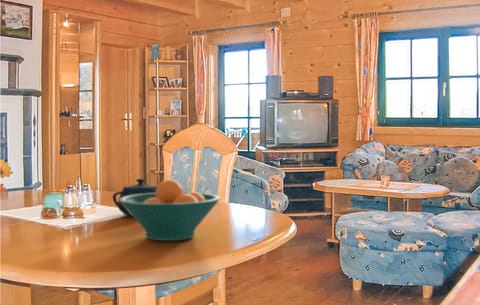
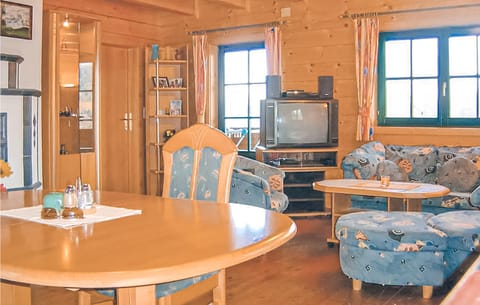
- fruit bowl [118,179,221,242]
- teapot [112,178,158,217]
